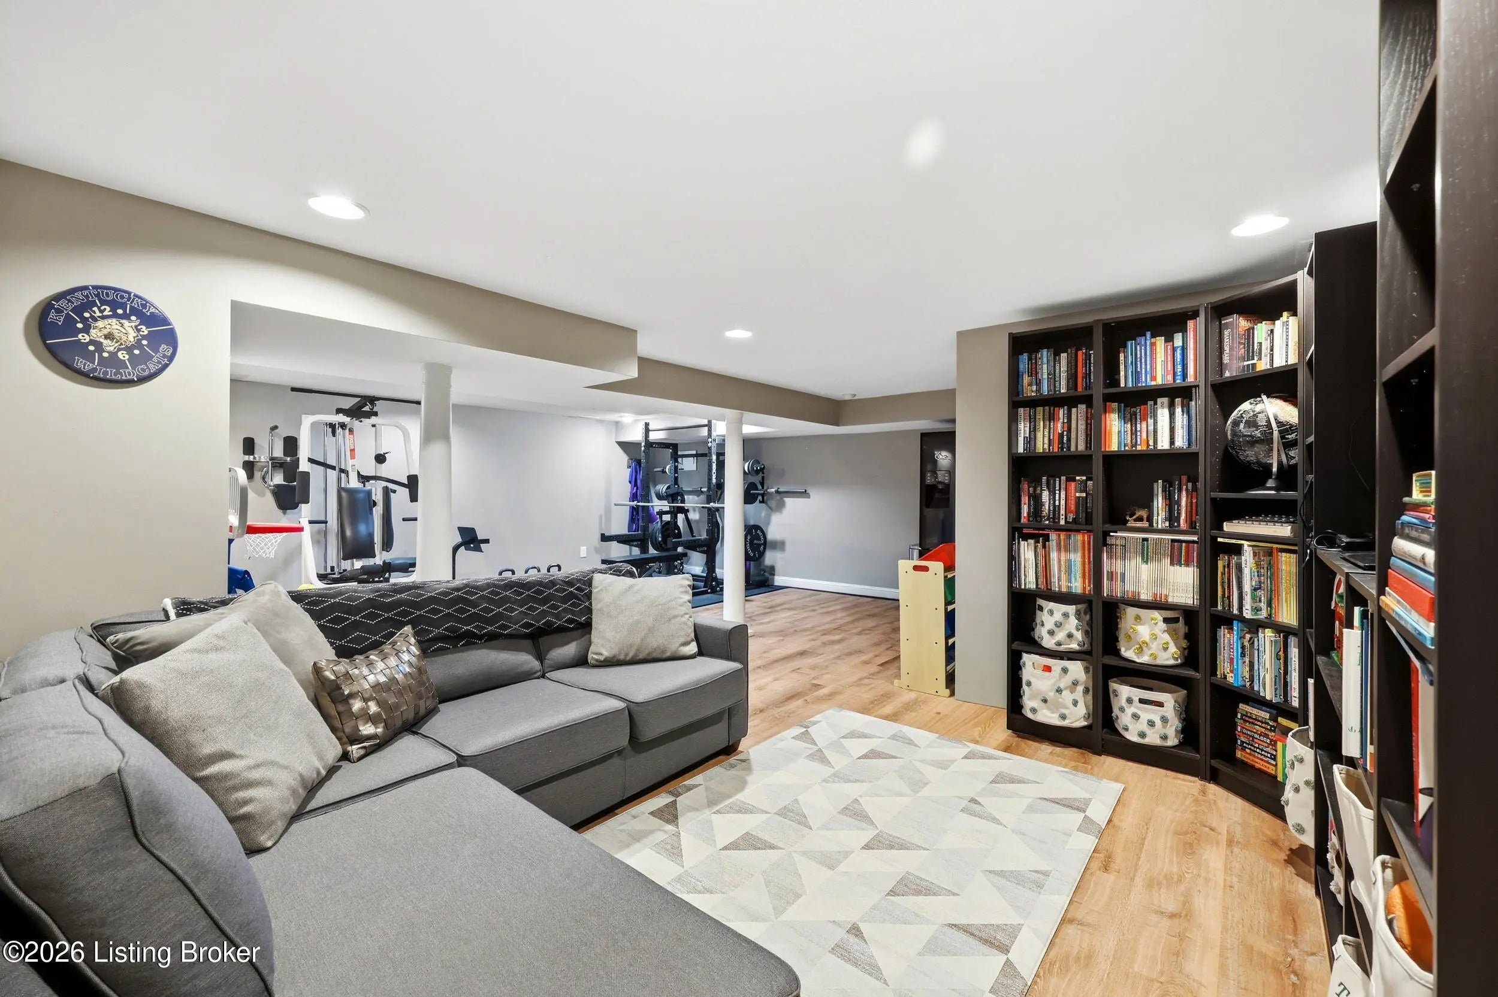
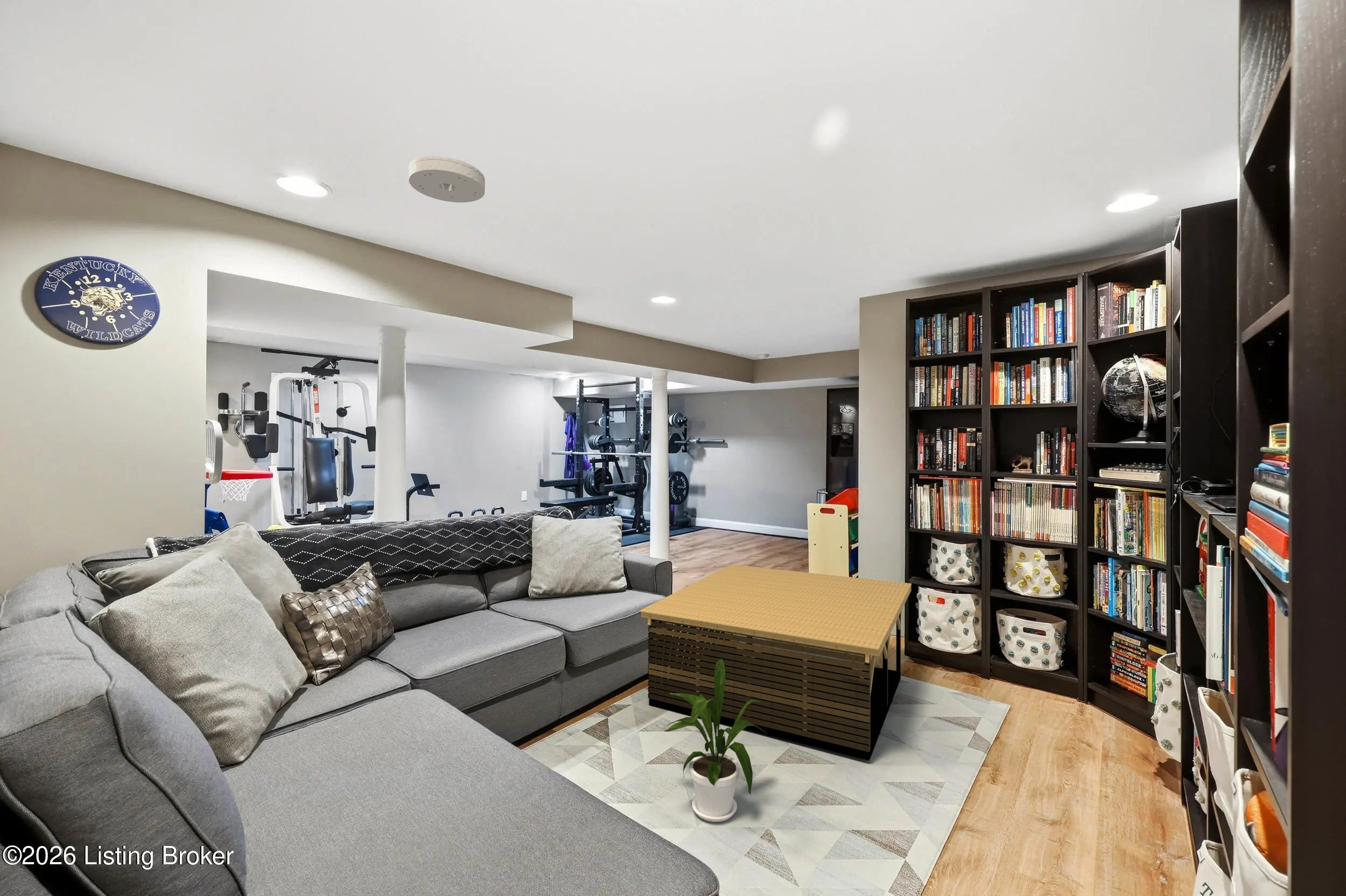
+ house plant [663,658,766,822]
+ smoke detector [408,156,486,203]
+ coffee table [639,564,912,761]
